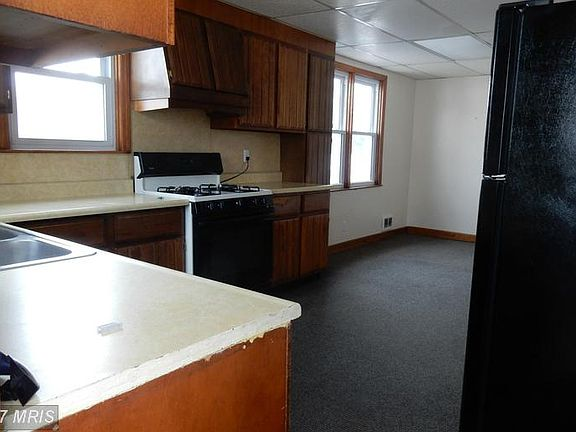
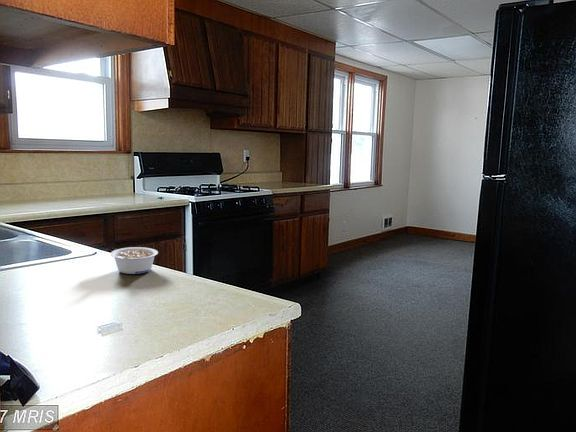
+ legume [110,246,159,275]
